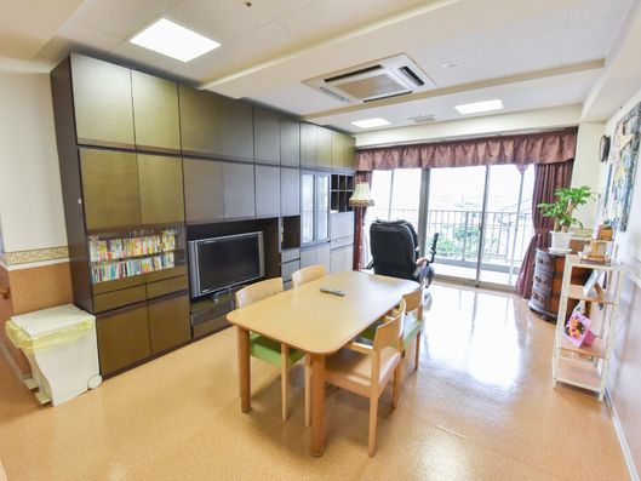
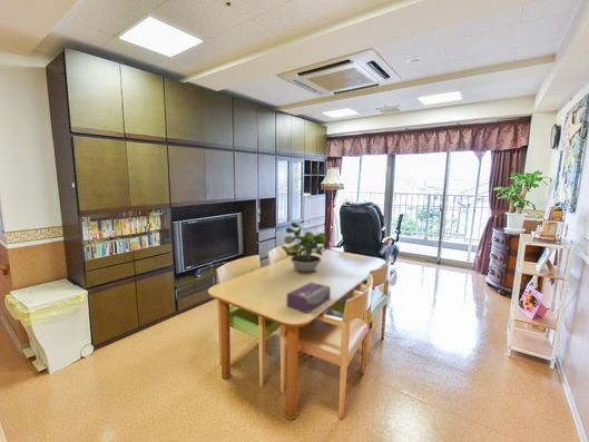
+ potted plant [281,222,330,273]
+ tissue box [285,281,332,314]
